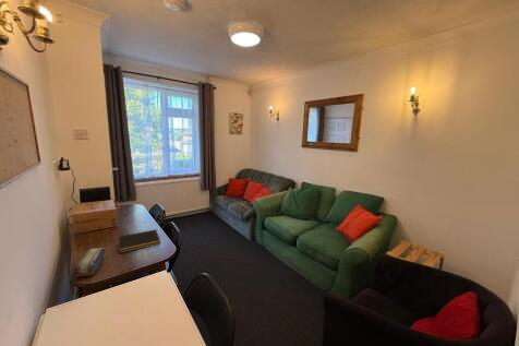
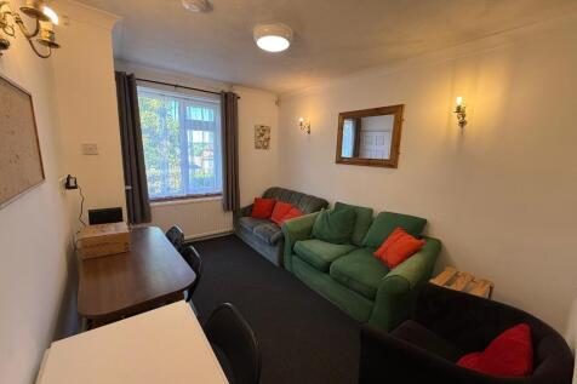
- notepad [118,228,161,254]
- pencil case [73,247,106,278]
